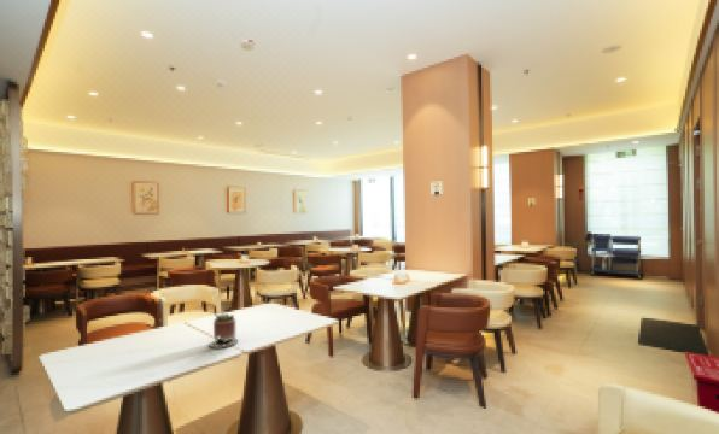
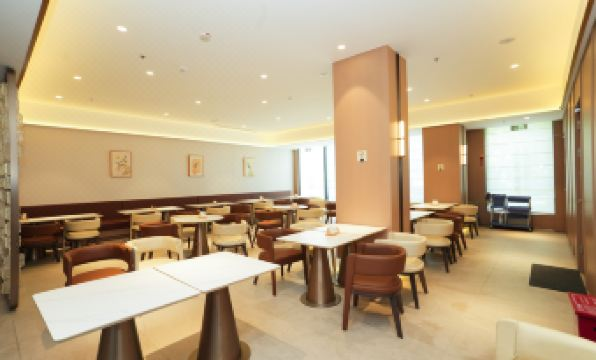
- succulent planter [207,312,239,348]
